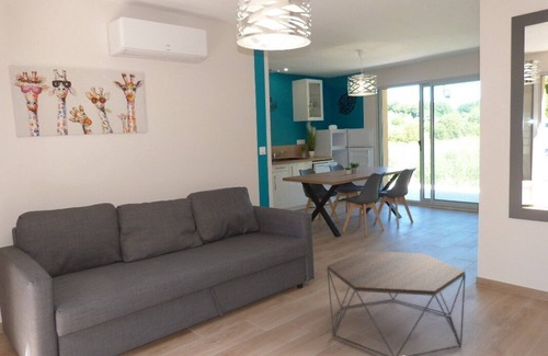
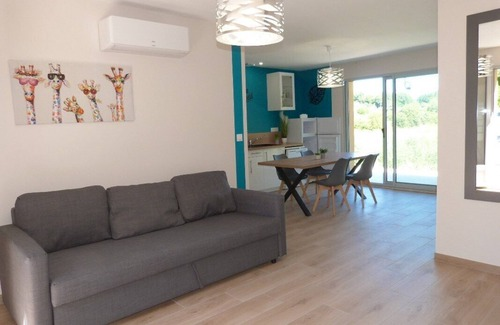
- coffee table [326,251,467,356]
